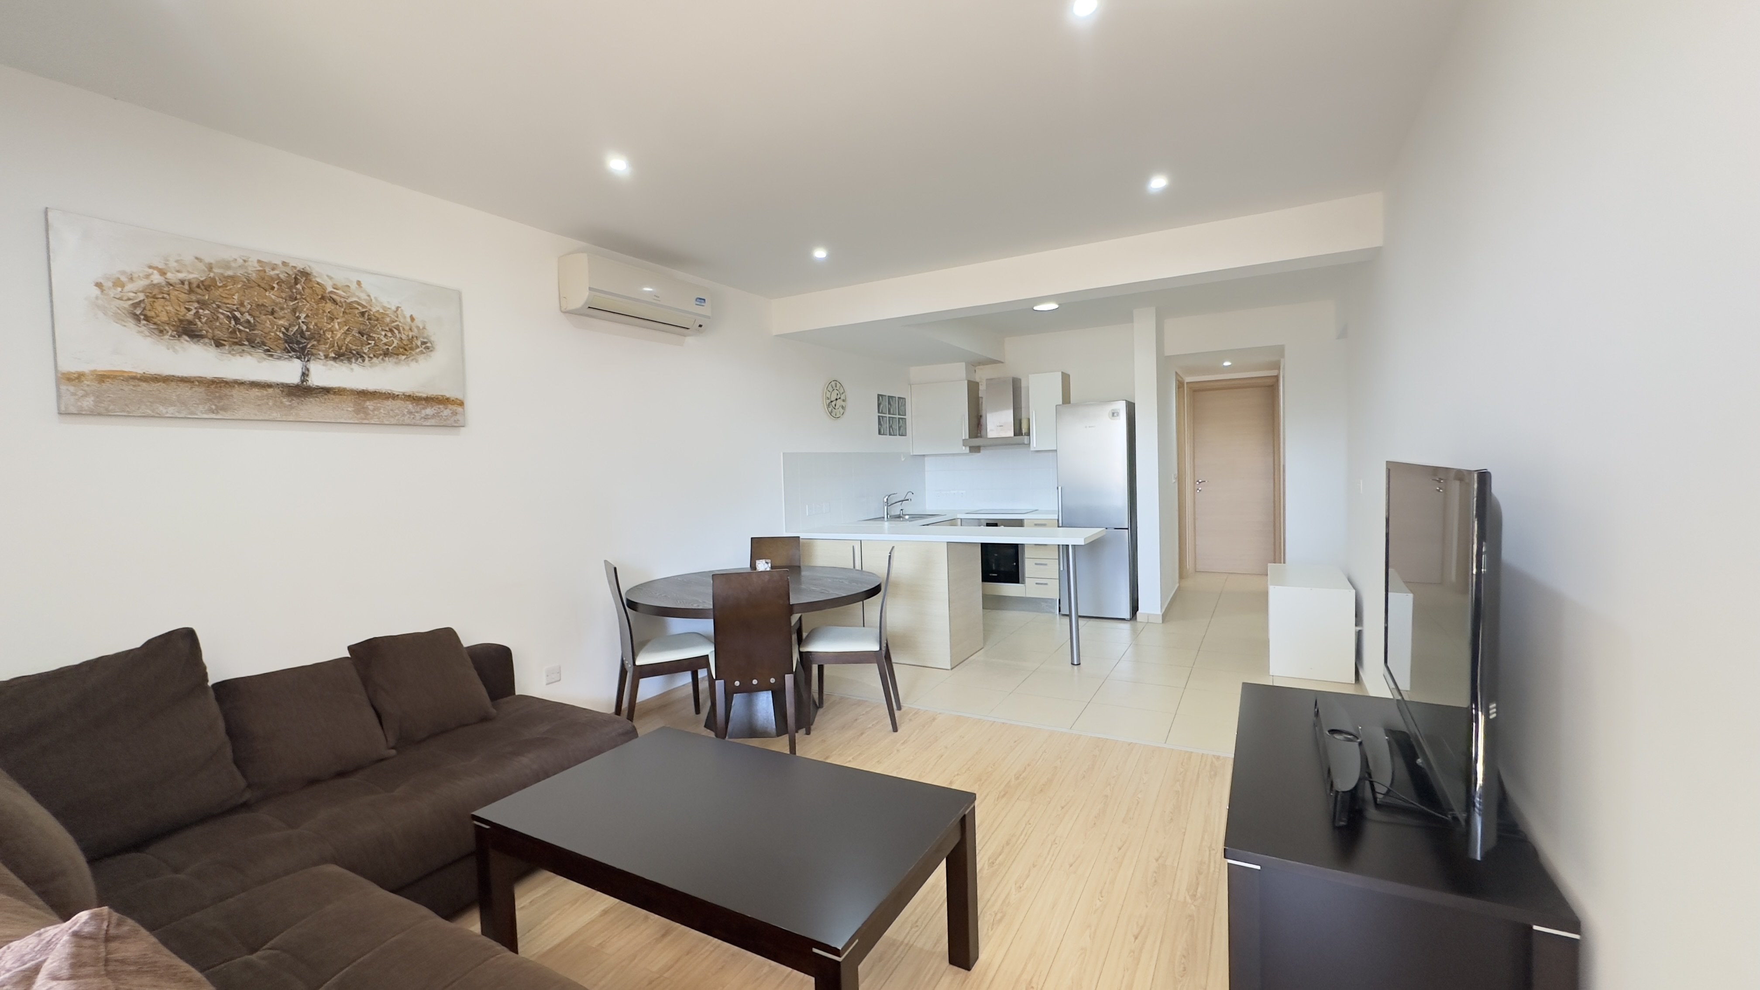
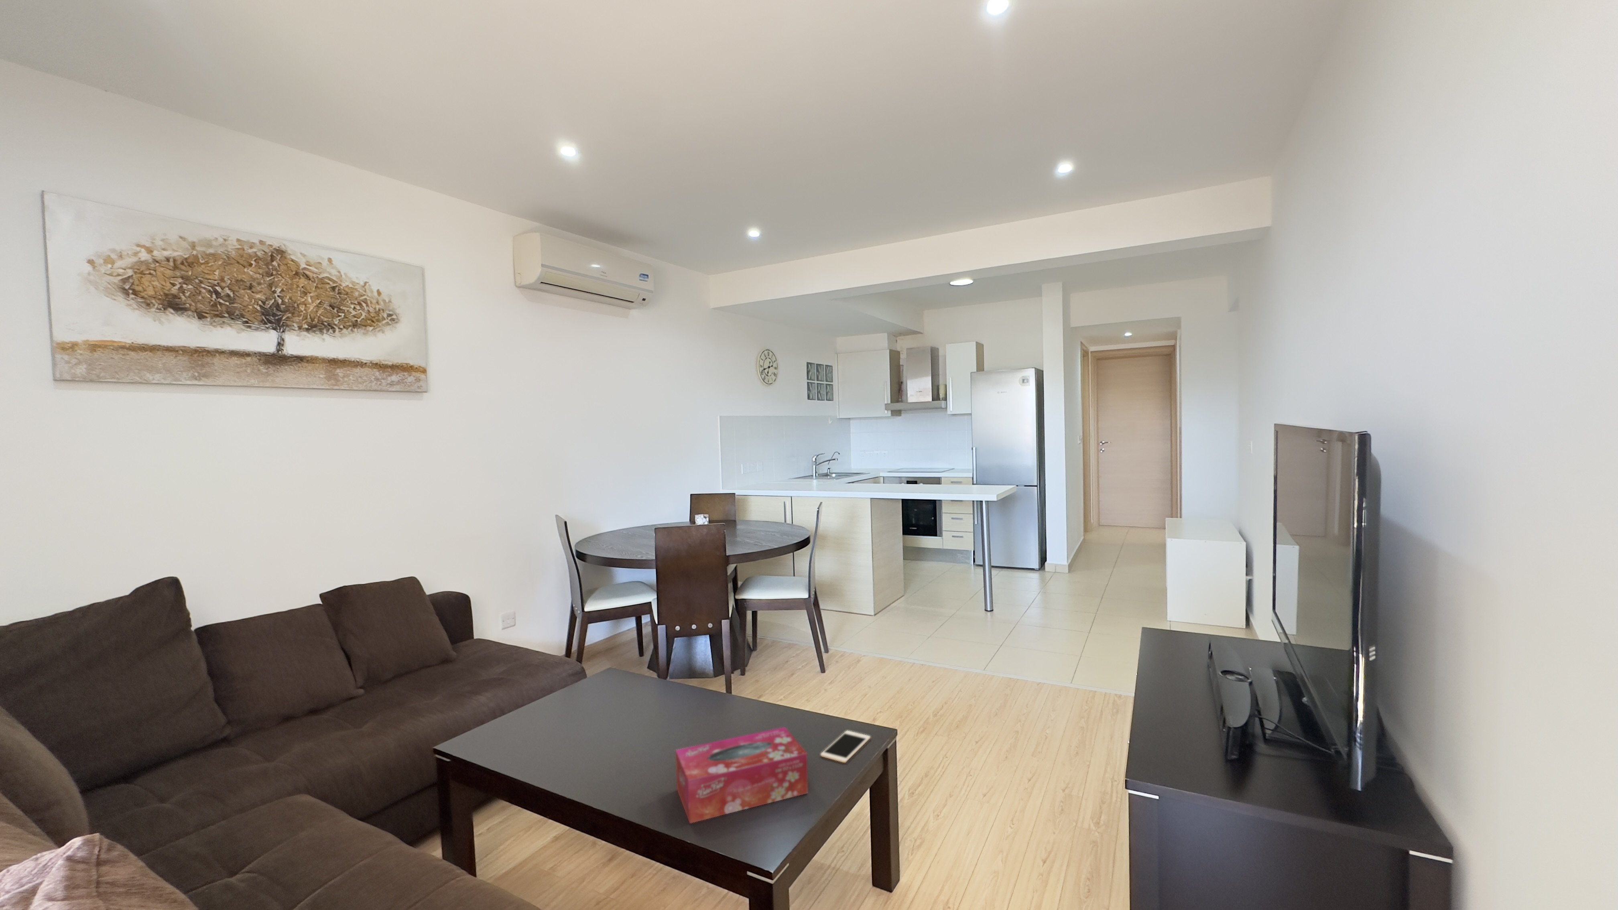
+ cell phone [820,730,871,763]
+ tissue box [676,727,808,824]
